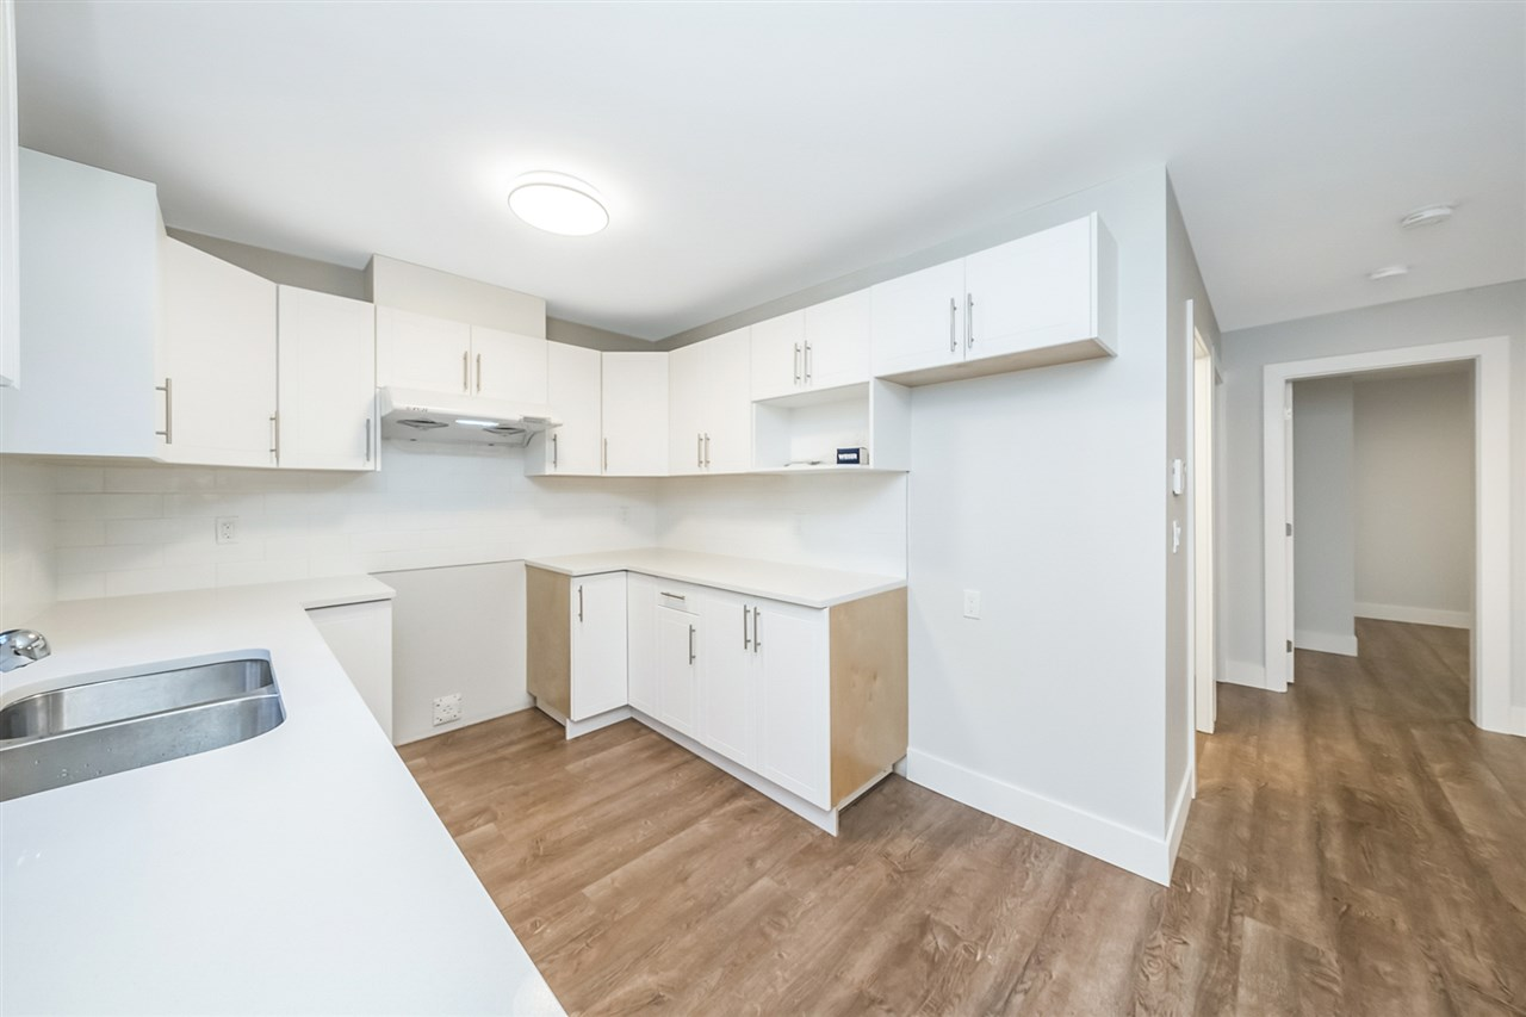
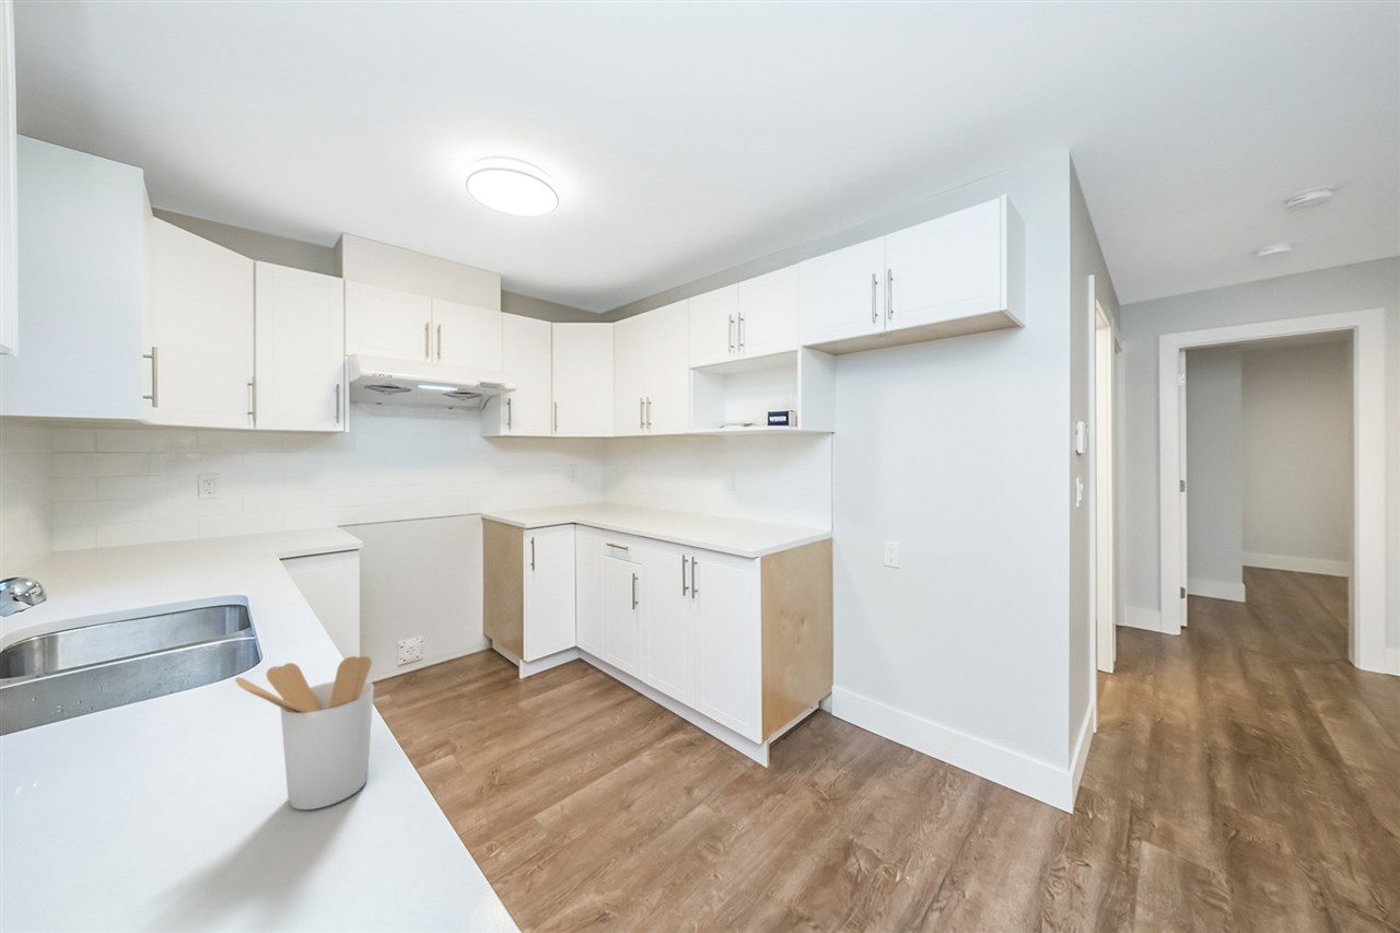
+ utensil holder [234,655,375,810]
